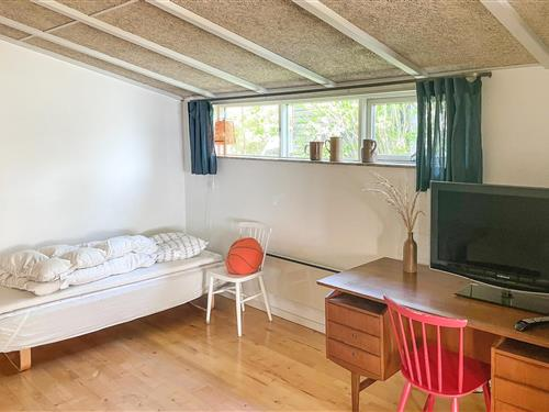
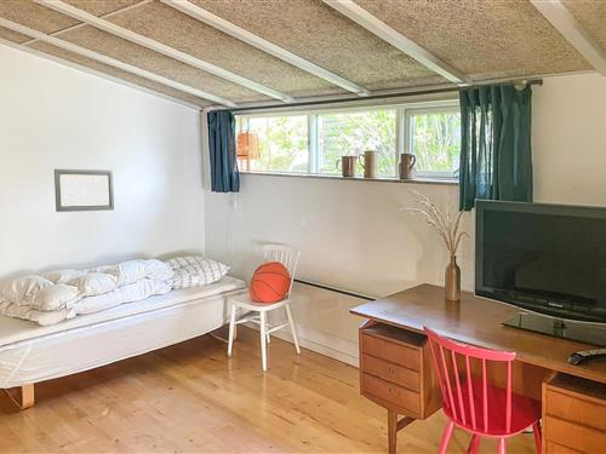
+ wall art [53,168,115,213]
